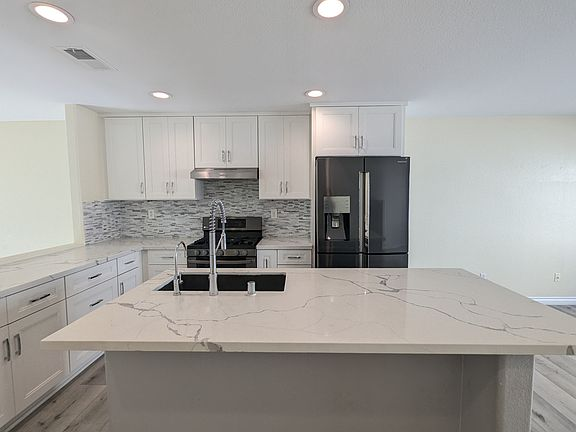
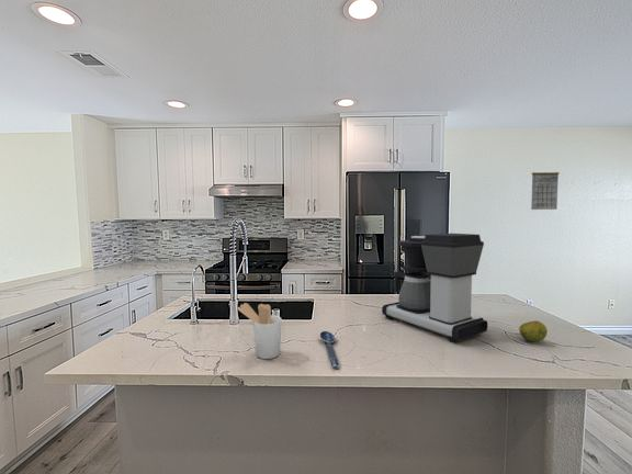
+ coffee maker [381,233,489,343]
+ spoon [318,330,341,370]
+ fruit [518,319,549,342]
+ calendar [530,171,560,211]
+ utensil holder [236,302,283,360]
